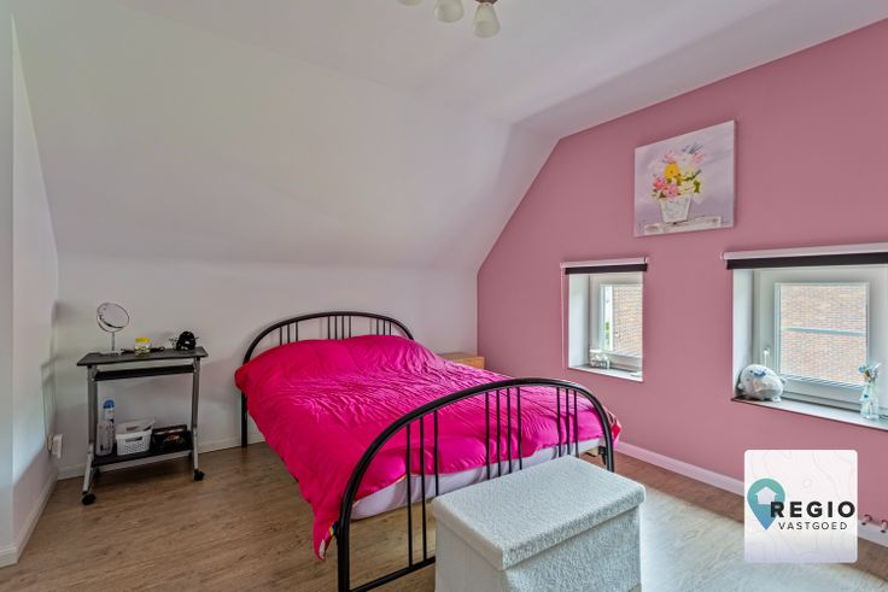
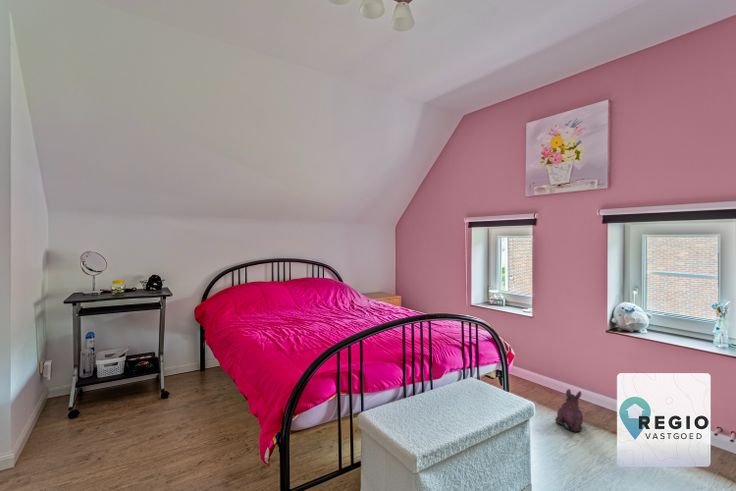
+ plush toy [554,388,584,433]
